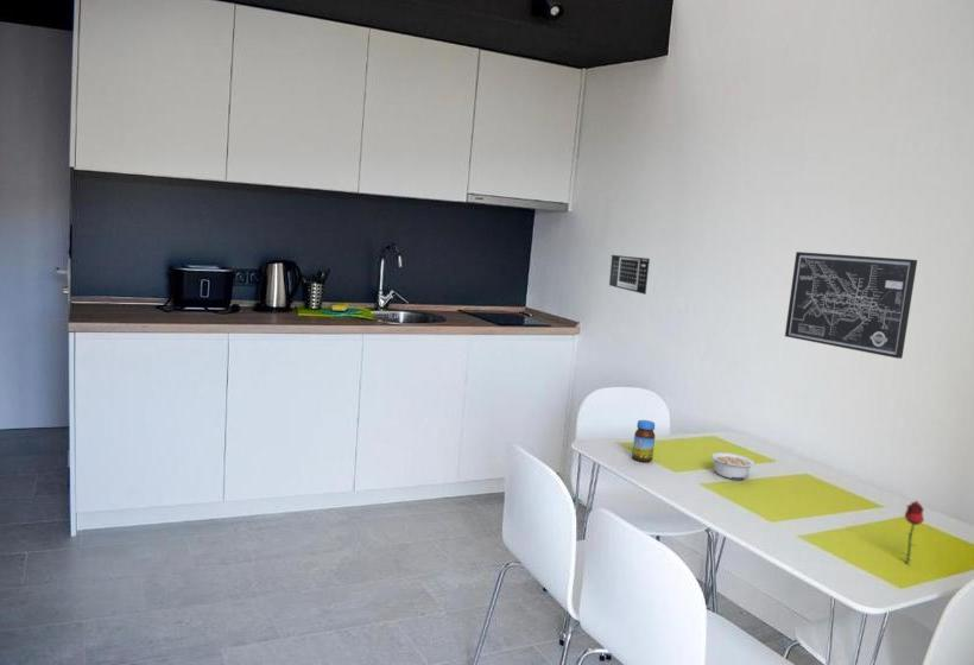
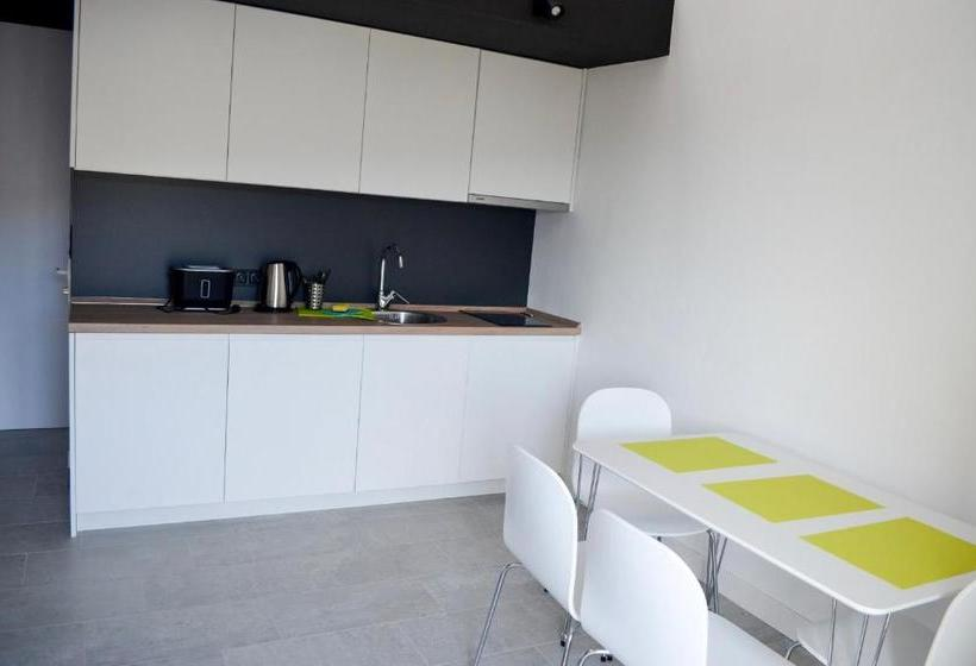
- jar [631,419,656,463]
- wall art [784,251,918,360]
- calendar [608,254,651,296]
- flower [899,500,925,565]
- legume [710,451,755,481]
